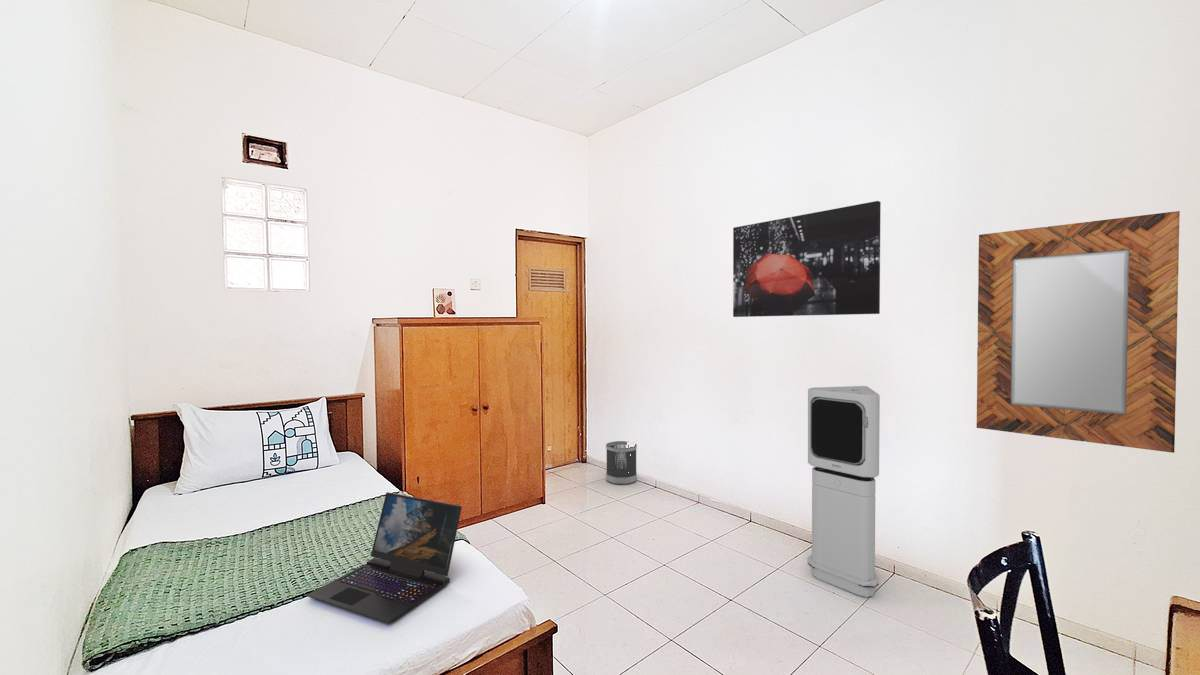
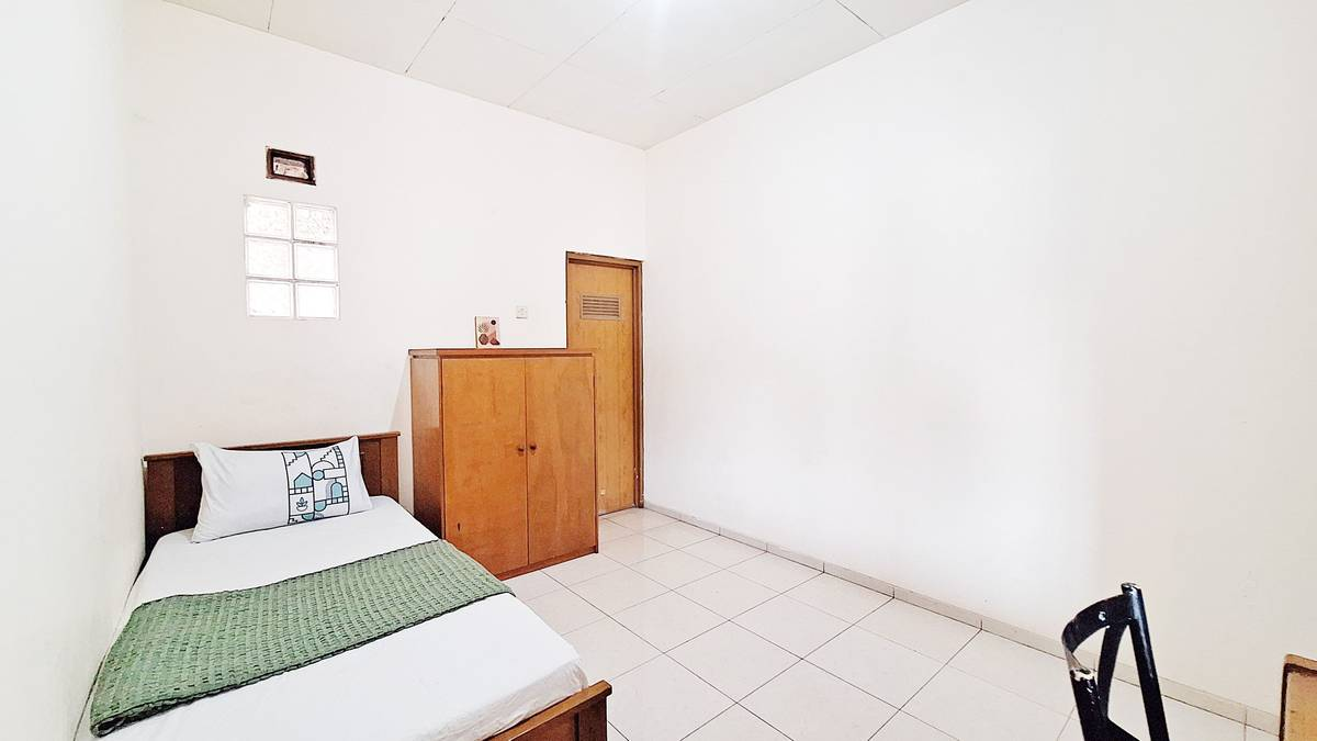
- wastebasket [605,440,638,486]
- wall art [732,200,882,318]
- laptop [306,491,463,625]
- air purifier [806,385,881,598]
- home mirror [976,210,1181,454]
